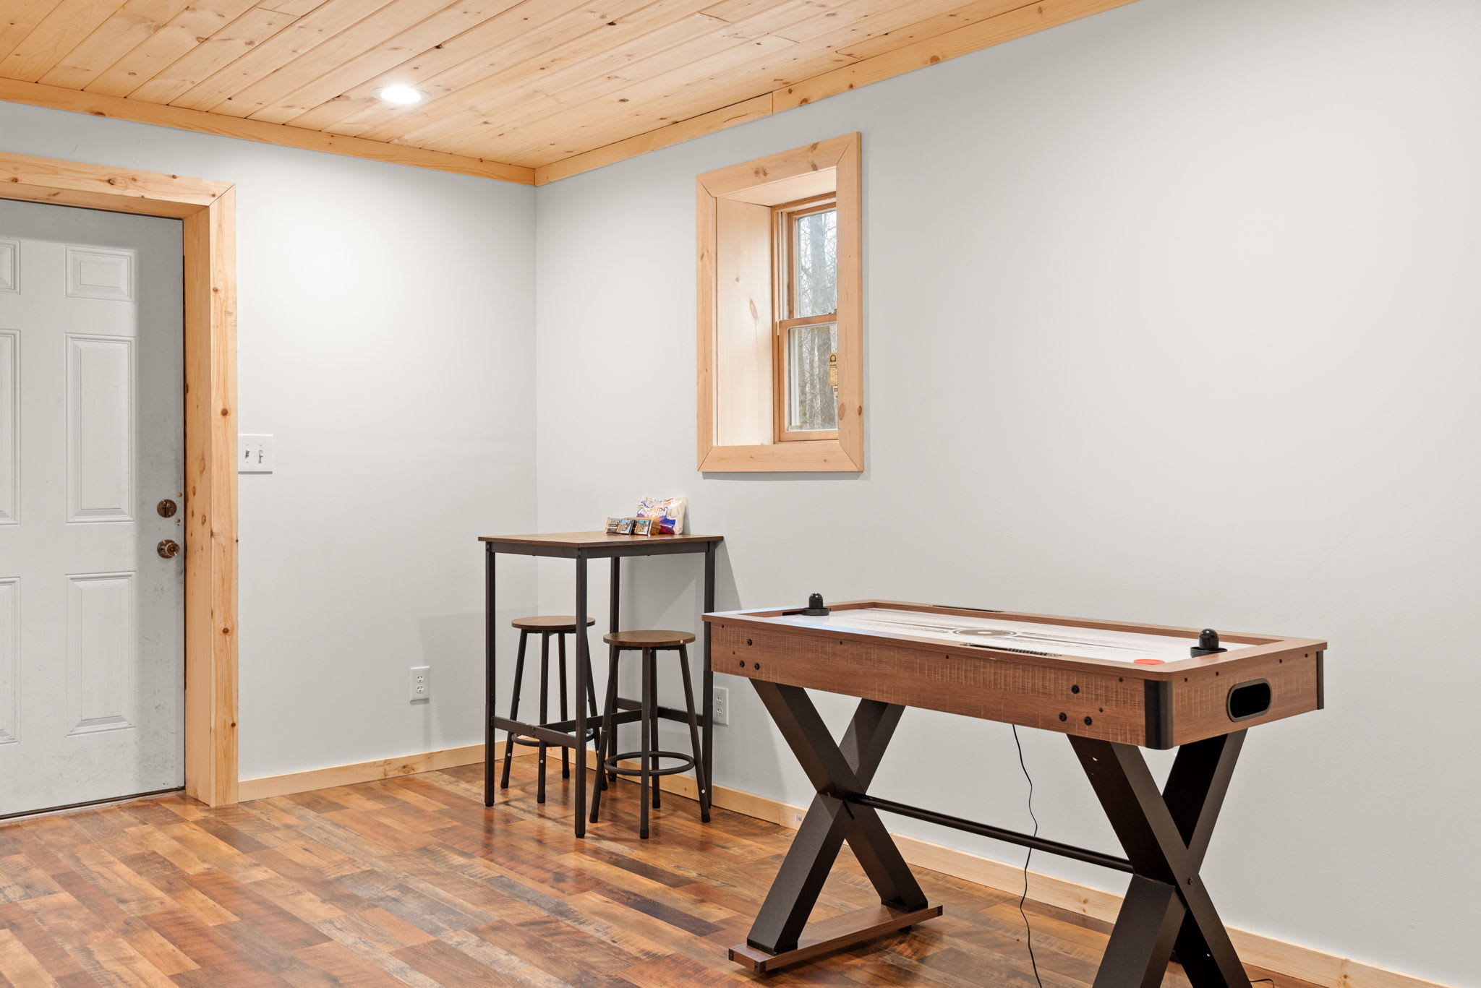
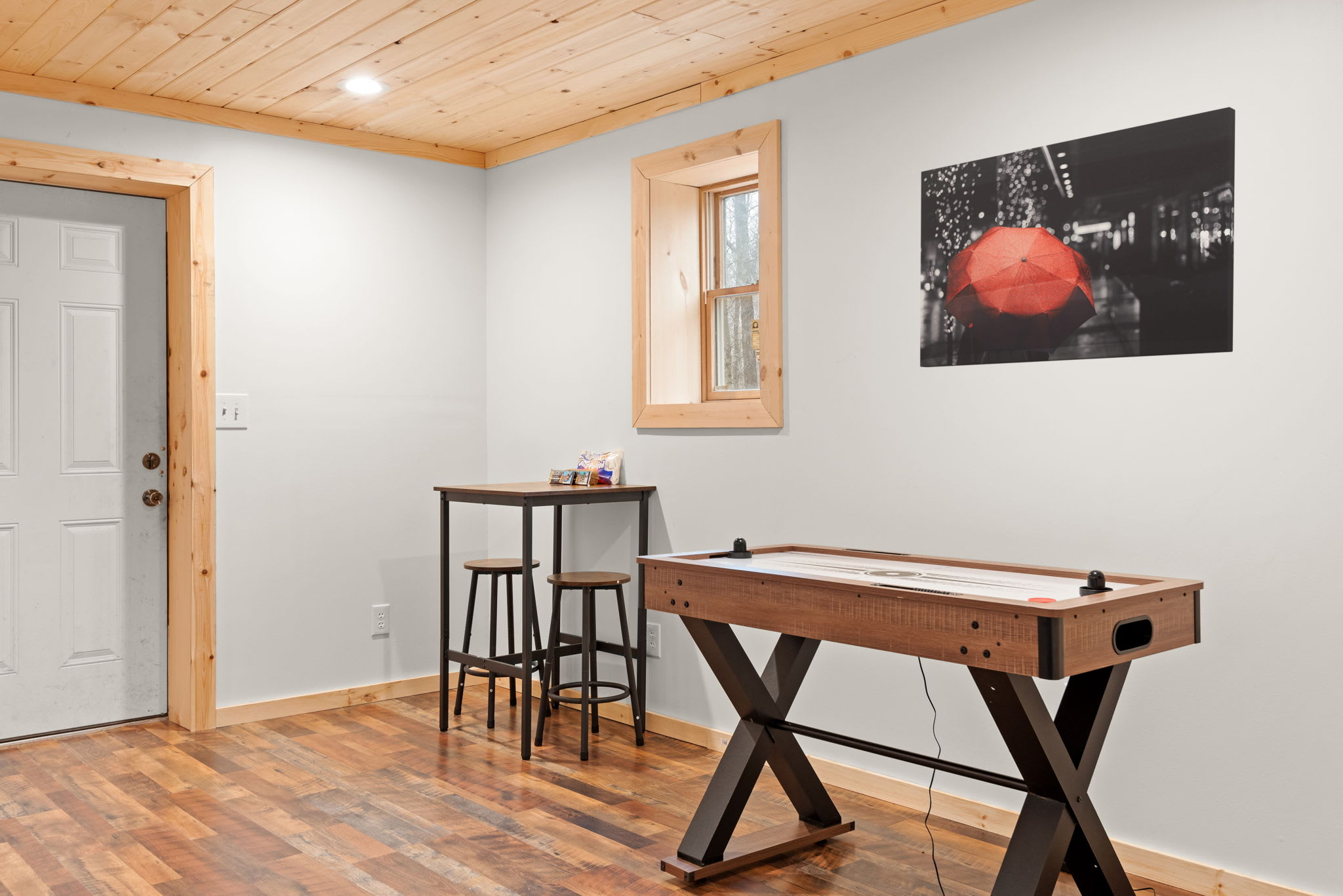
+ wall art [919,106,1236,368]
